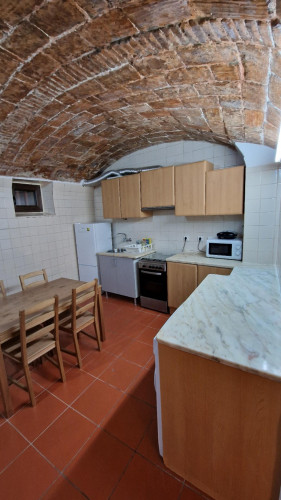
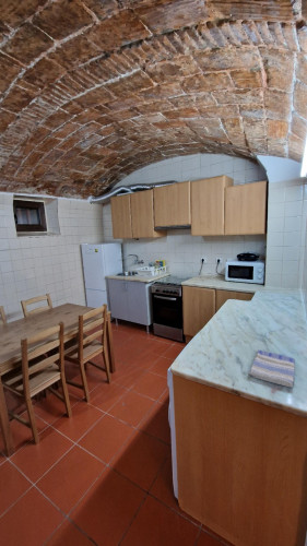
+ dish towel [247,348,296,388]
